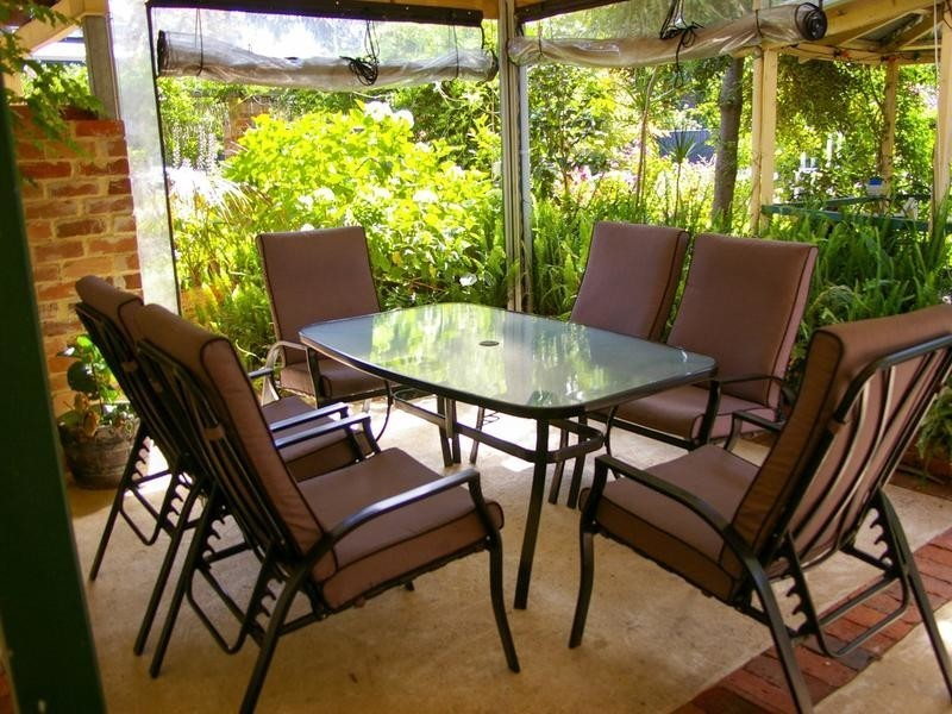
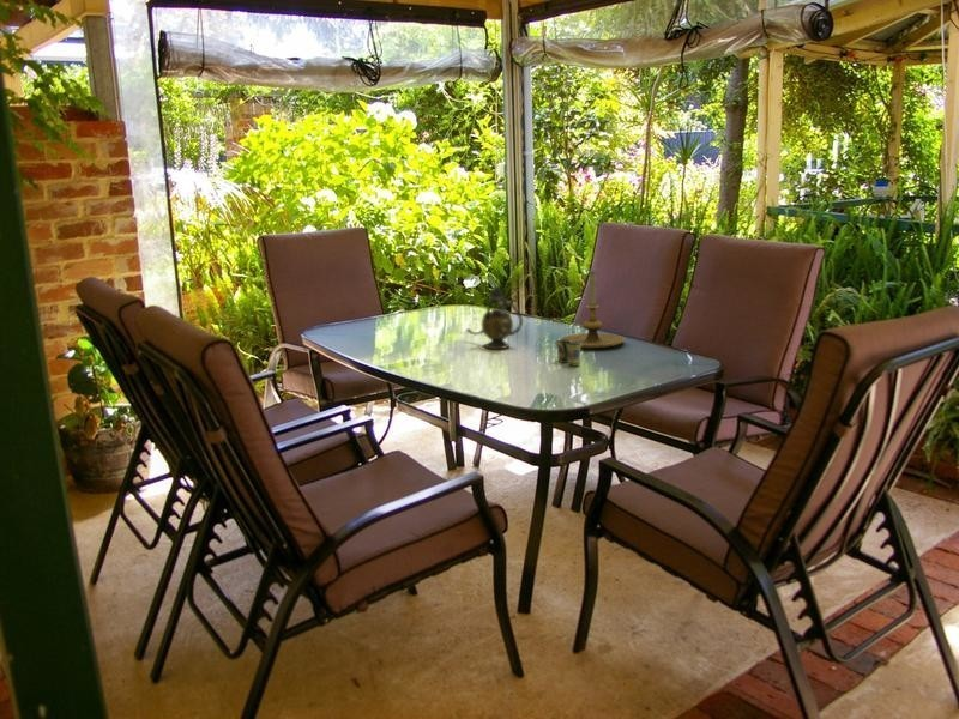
+ teapot [464,285,524,350]
+ cup [554,339,583,367]
+ candle holder [560,270,627,349]
